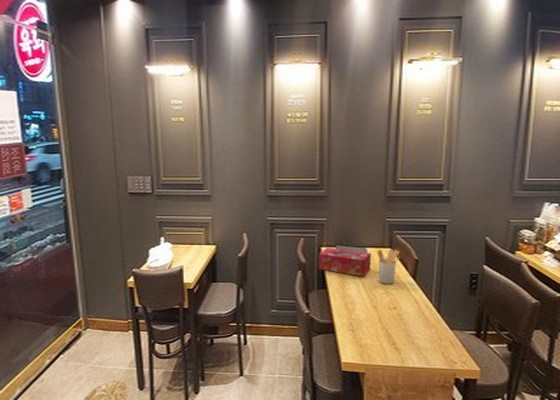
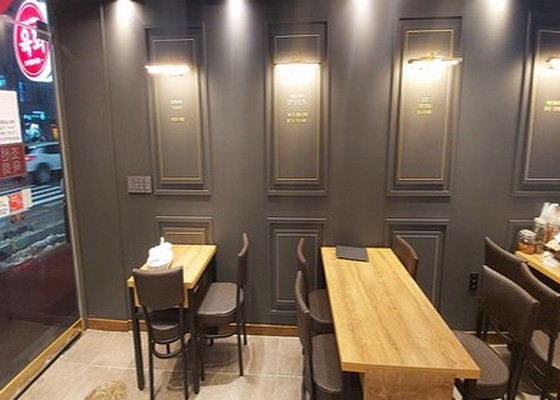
- tissue box [318,247,372,277]
- utensil holder [376,248,401,285]
